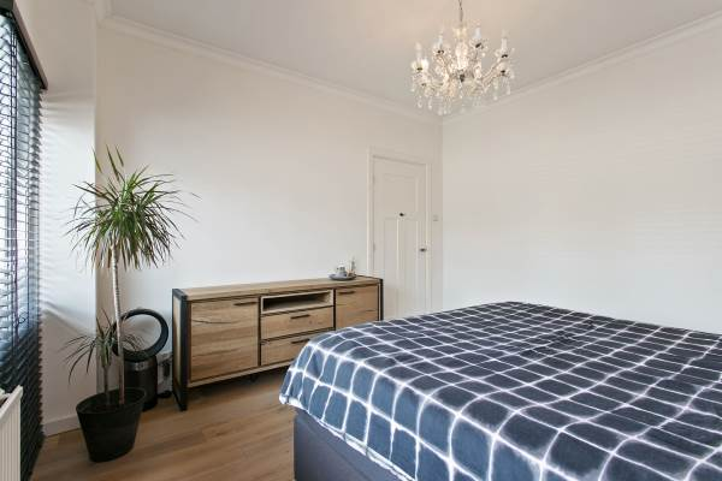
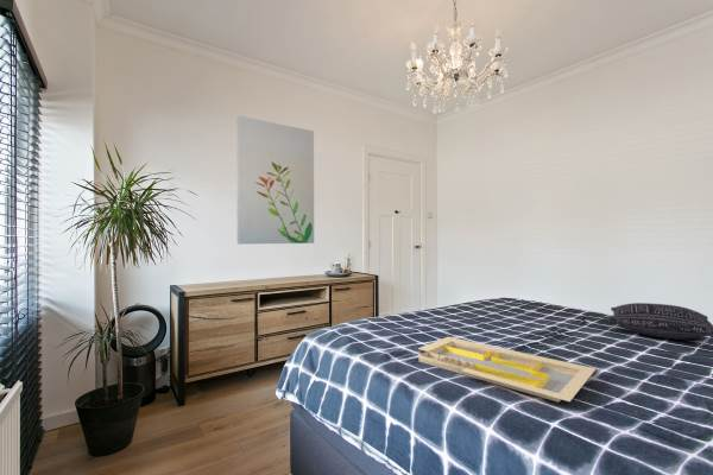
+ wall art [235,115,315,246]
+ serving tray [417,336,597,404]
+ pillow [607,302,713,340]
